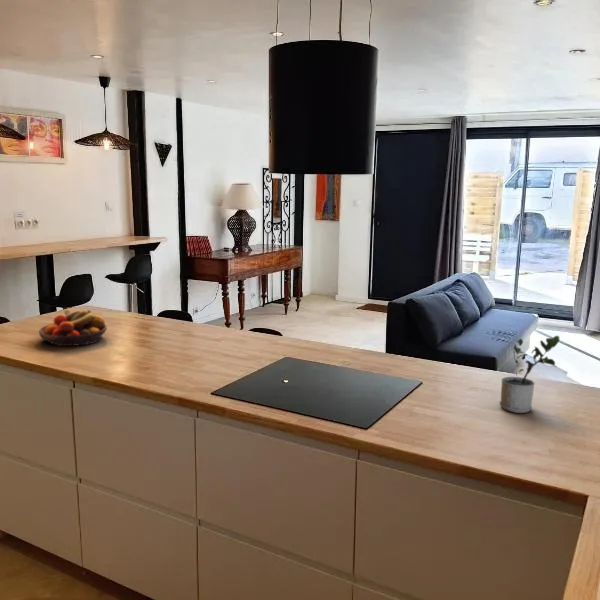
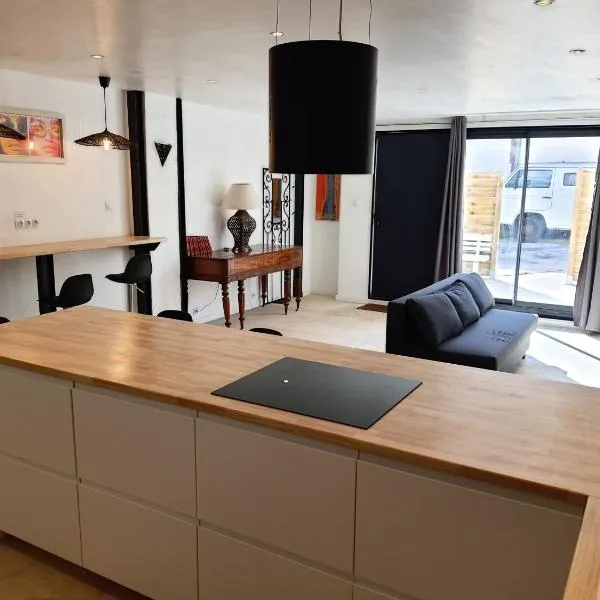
- fruit bowl [38,307,108,347]
- potted plant [499,335,561,414]
